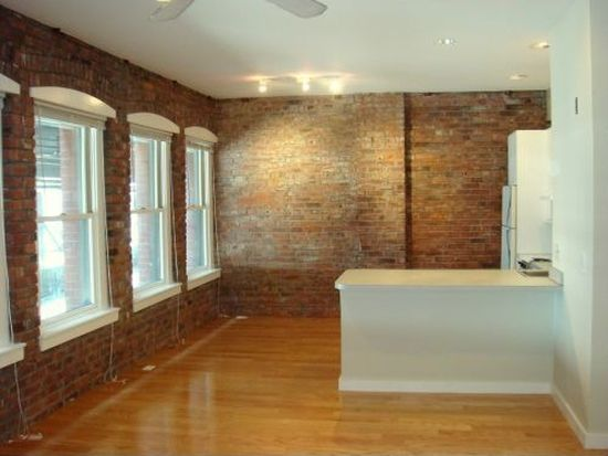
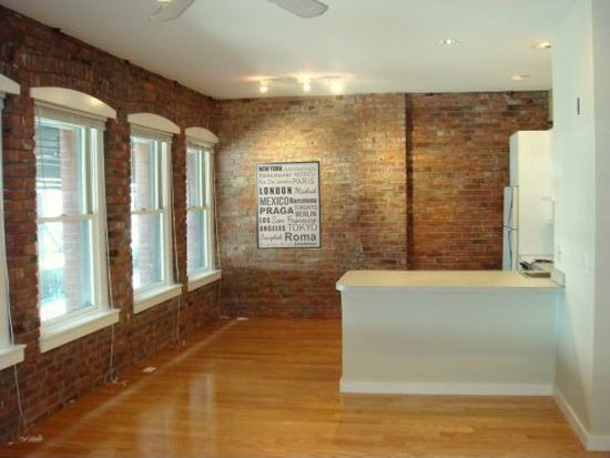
+ wall art [254,160,323,251]
